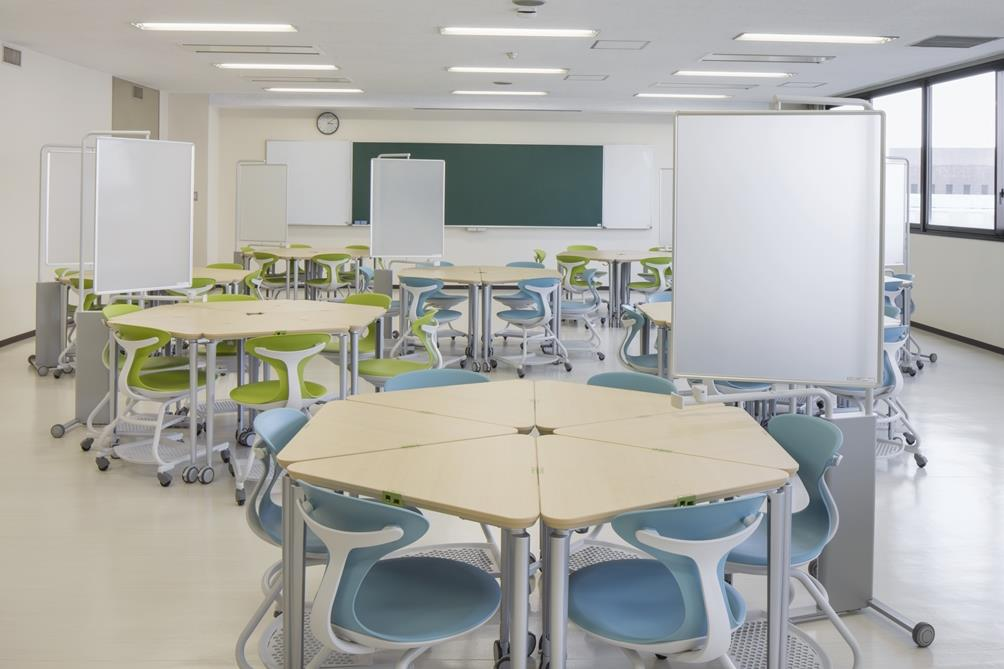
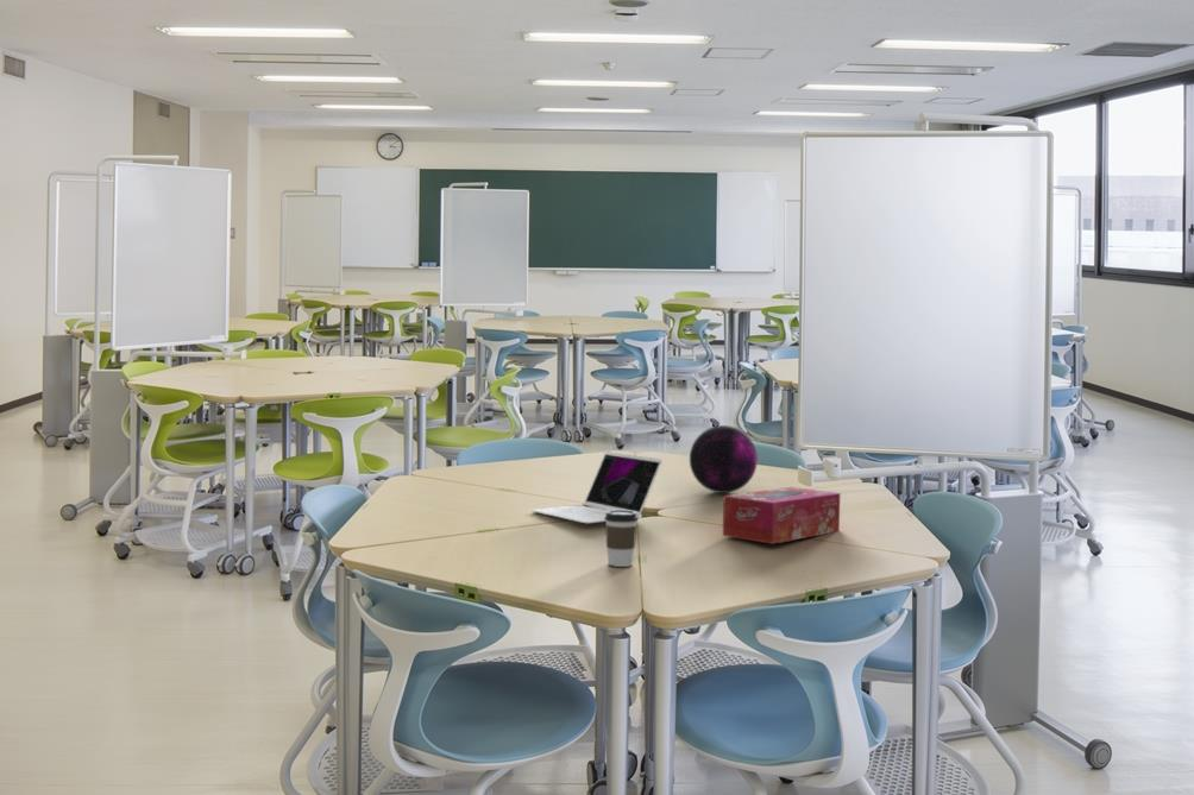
+ coffee cup [604,510,639,568]
+ decorative orb [689,424,759,494]
+ laptop [532,450,664,525]
+ tissue box [722,486,841,545]
